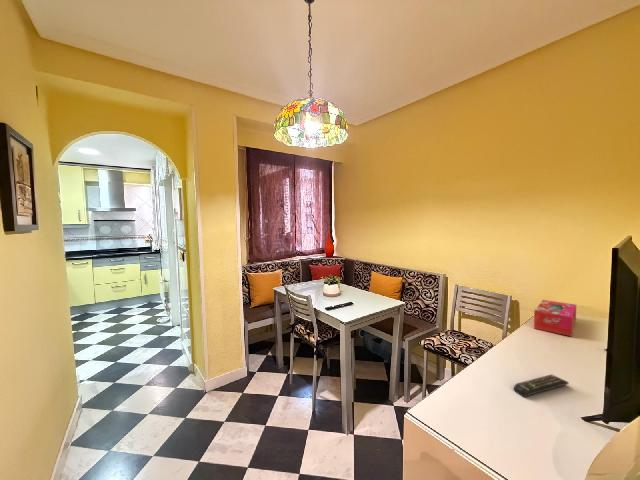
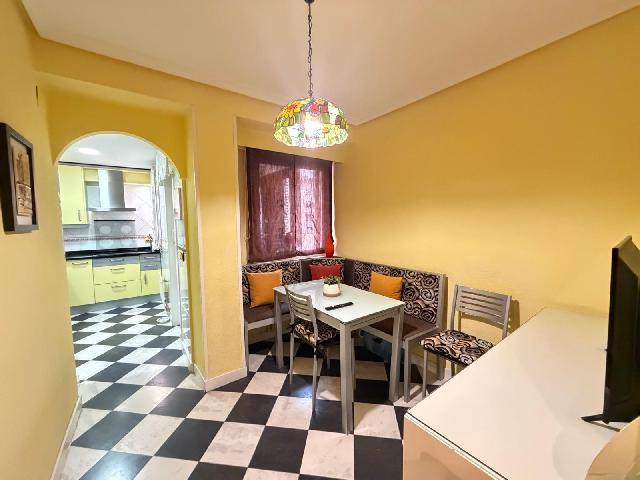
- remote control [513,373,570,398]
- tissue box [533,299,577,337]
